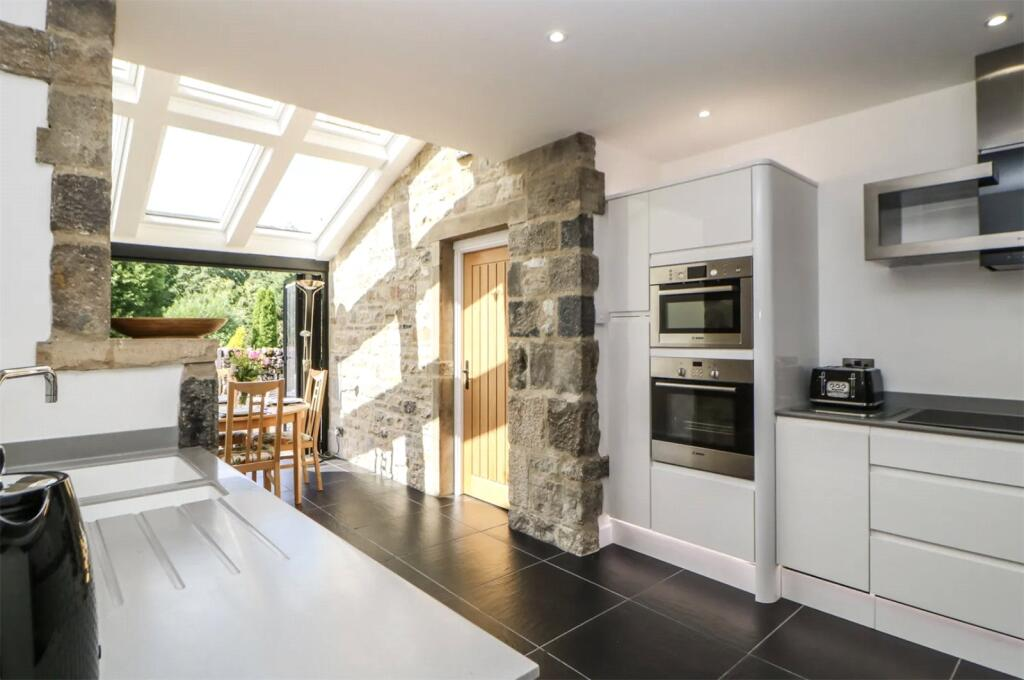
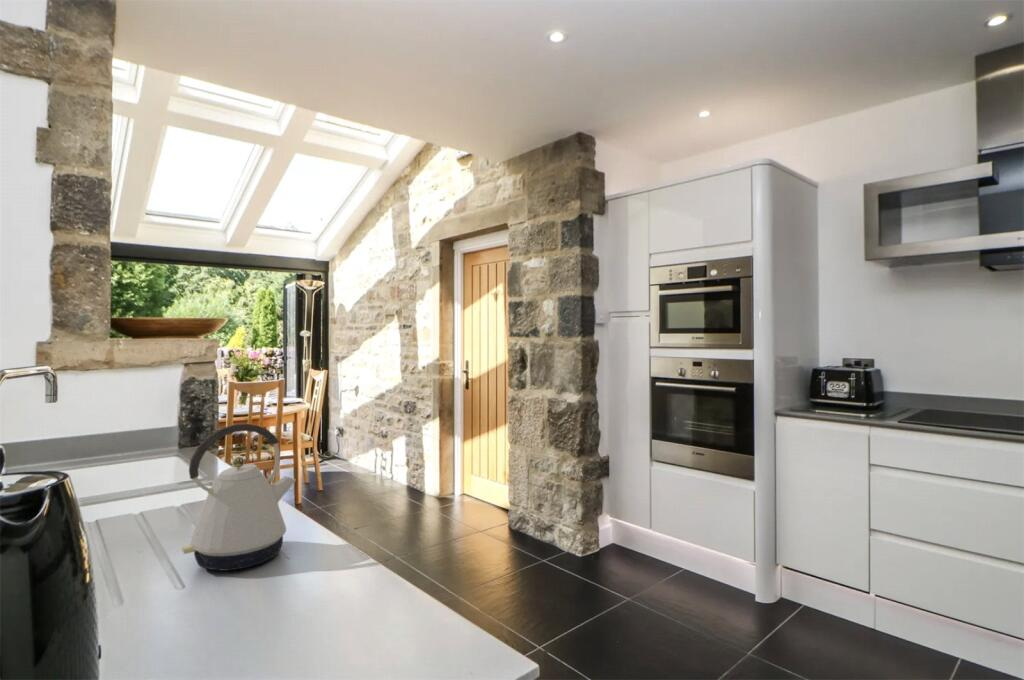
+ kettle [181,423,297,572]
